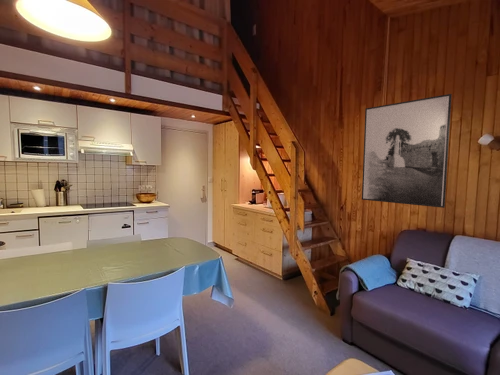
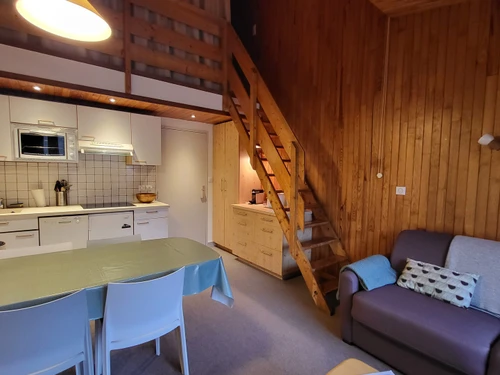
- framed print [361,93,453,209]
